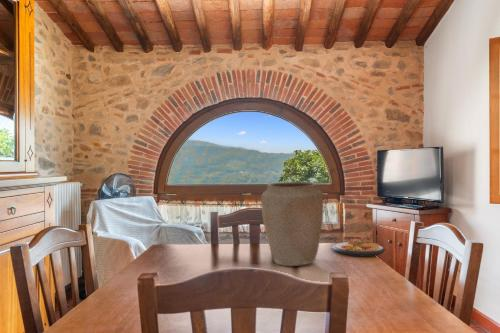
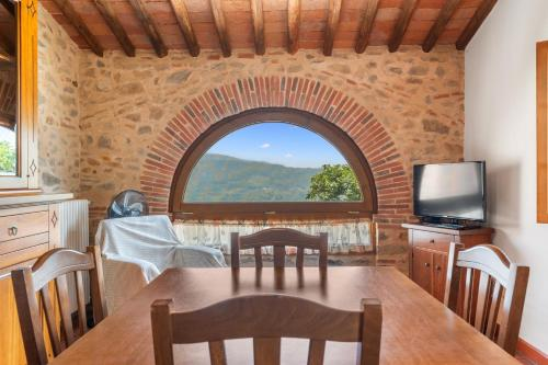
- vase [260,181,325,267]
- plate [331,238,387,257]
